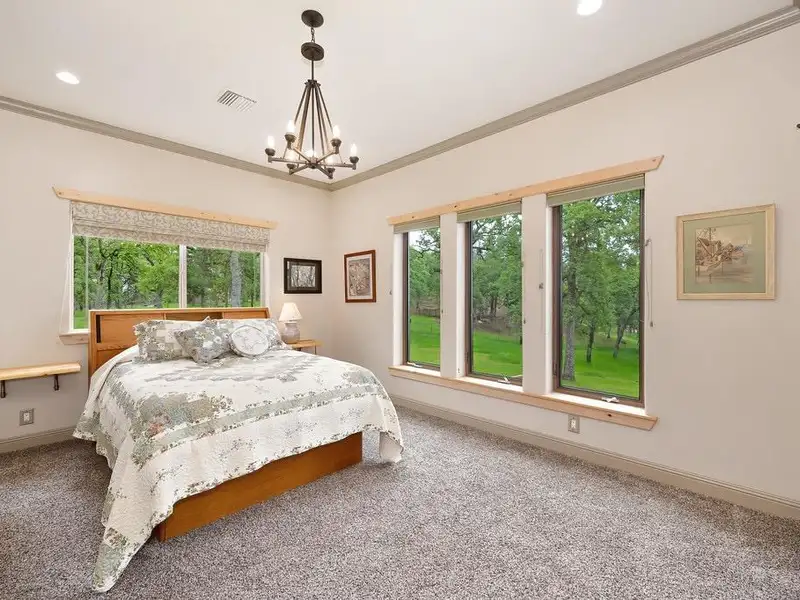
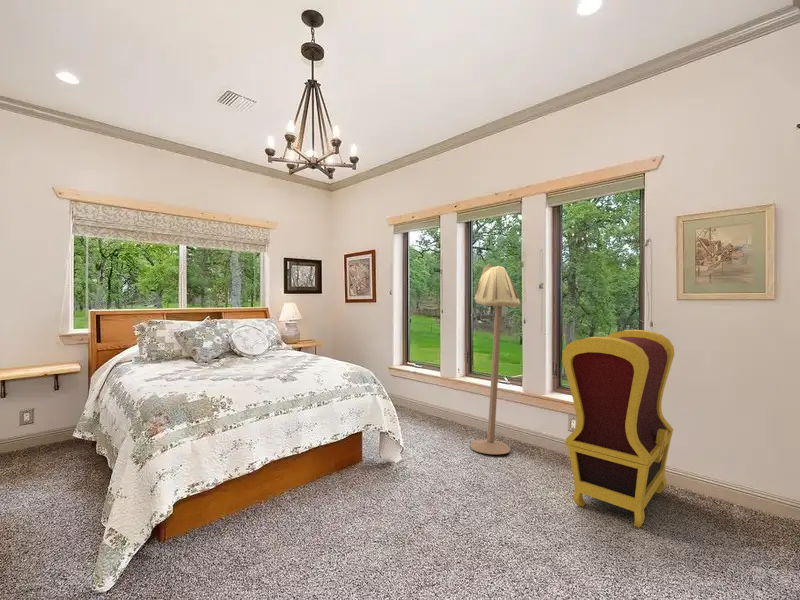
+ armchair [561,329,675,529]
+ floor lamp [470,263,521,456]
